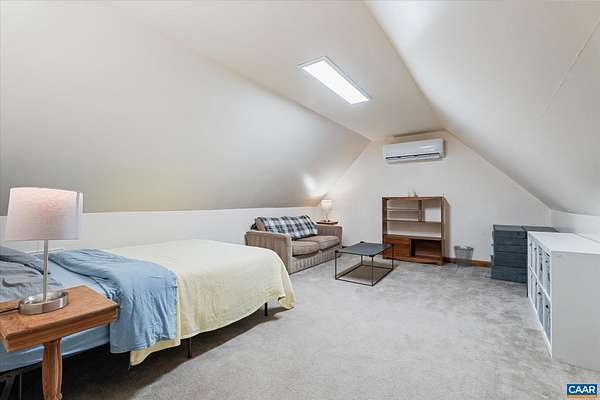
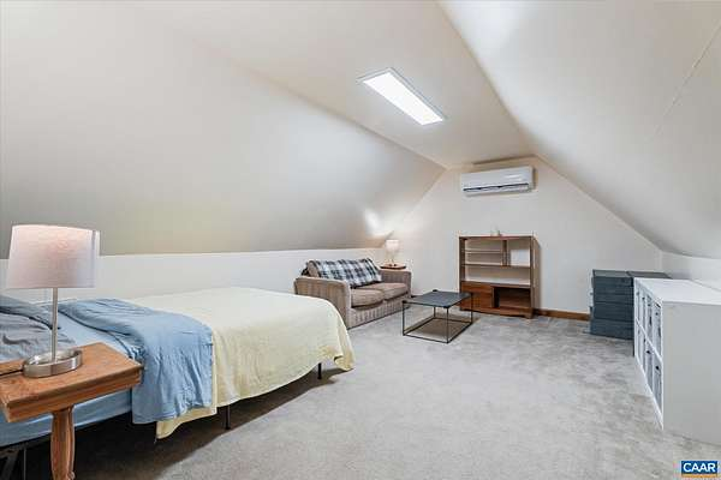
- wastebasket [453,245,475,268]
